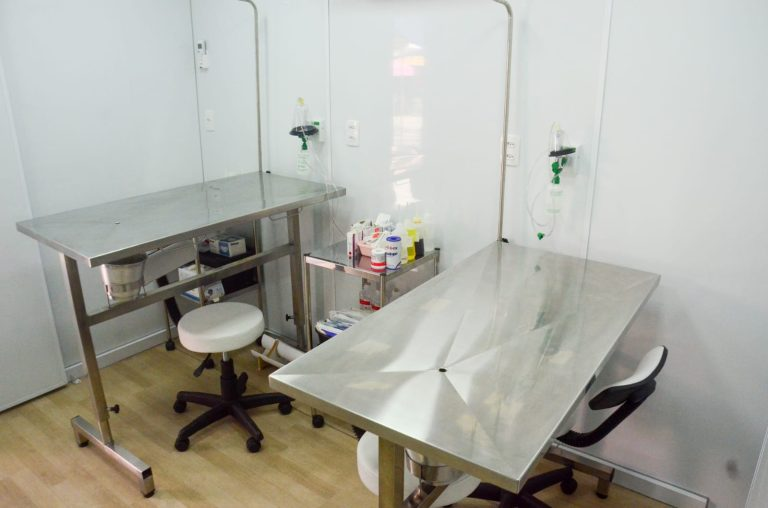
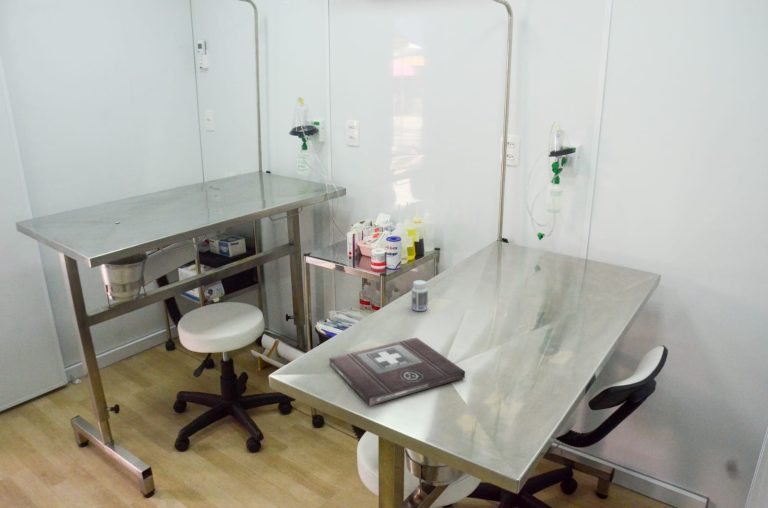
+ pill bottle [411,279,429,312]
+ first aid kit [328,337,466,407]
